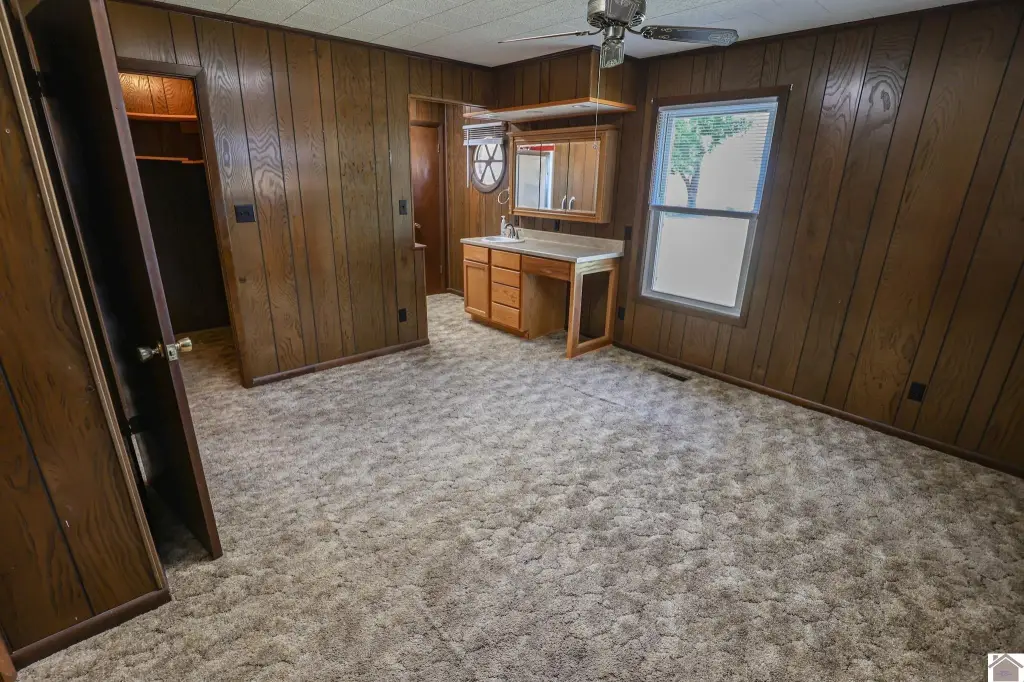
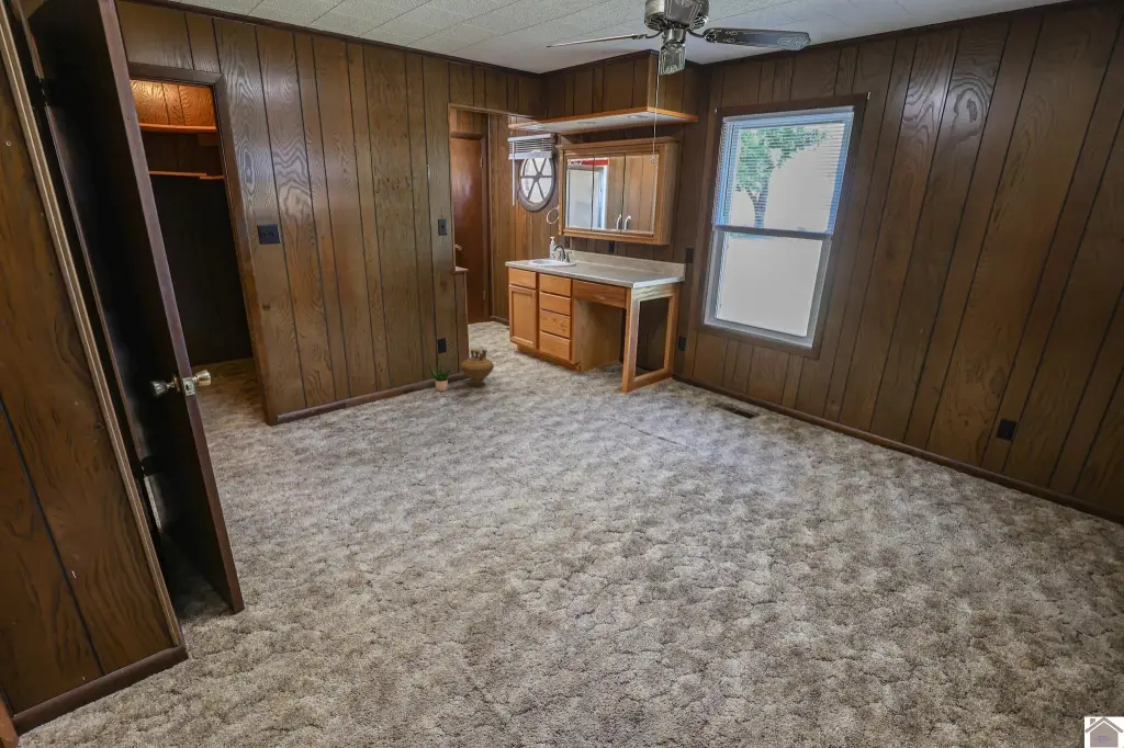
+ potted plant [428,360,452,392]
+ ceramic jug [459,348,495,388]
